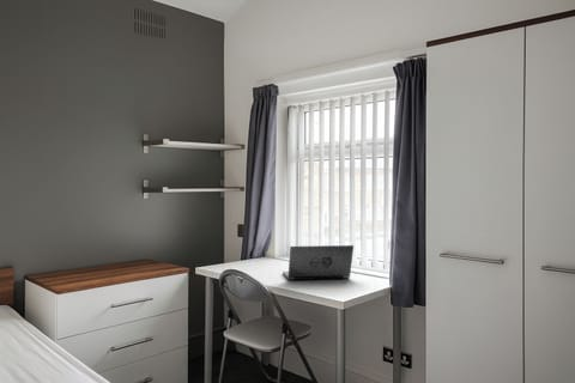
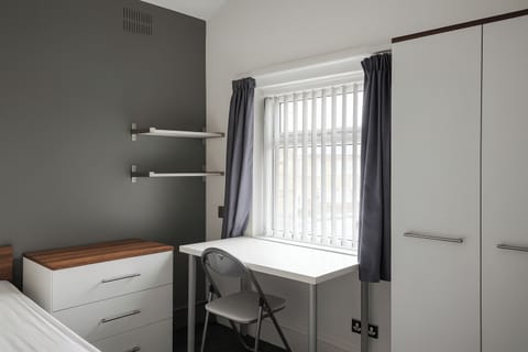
- laptop [282,244,355,281]
